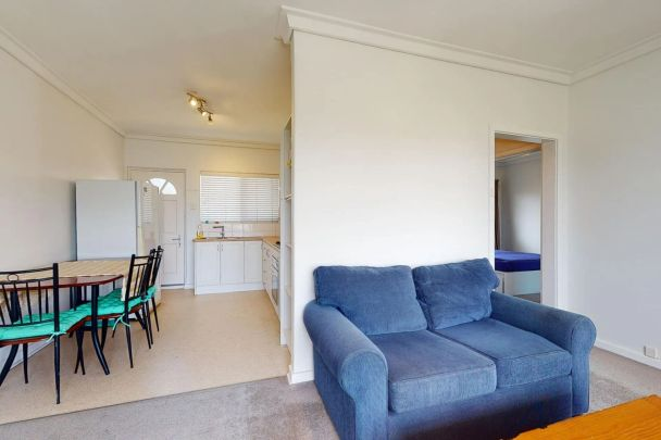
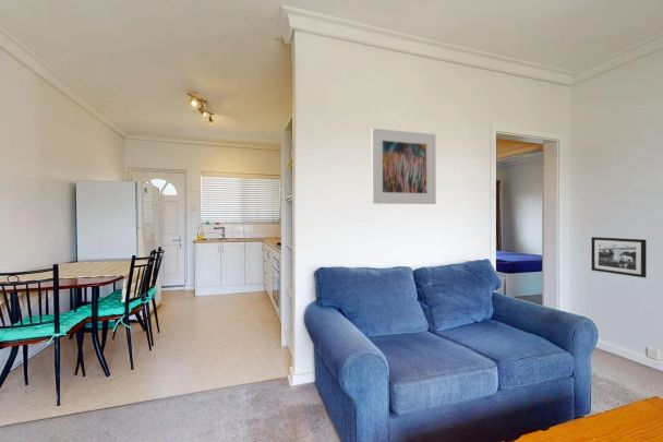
+ picture frame [590,236,648,278]
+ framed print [371,128,437,205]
